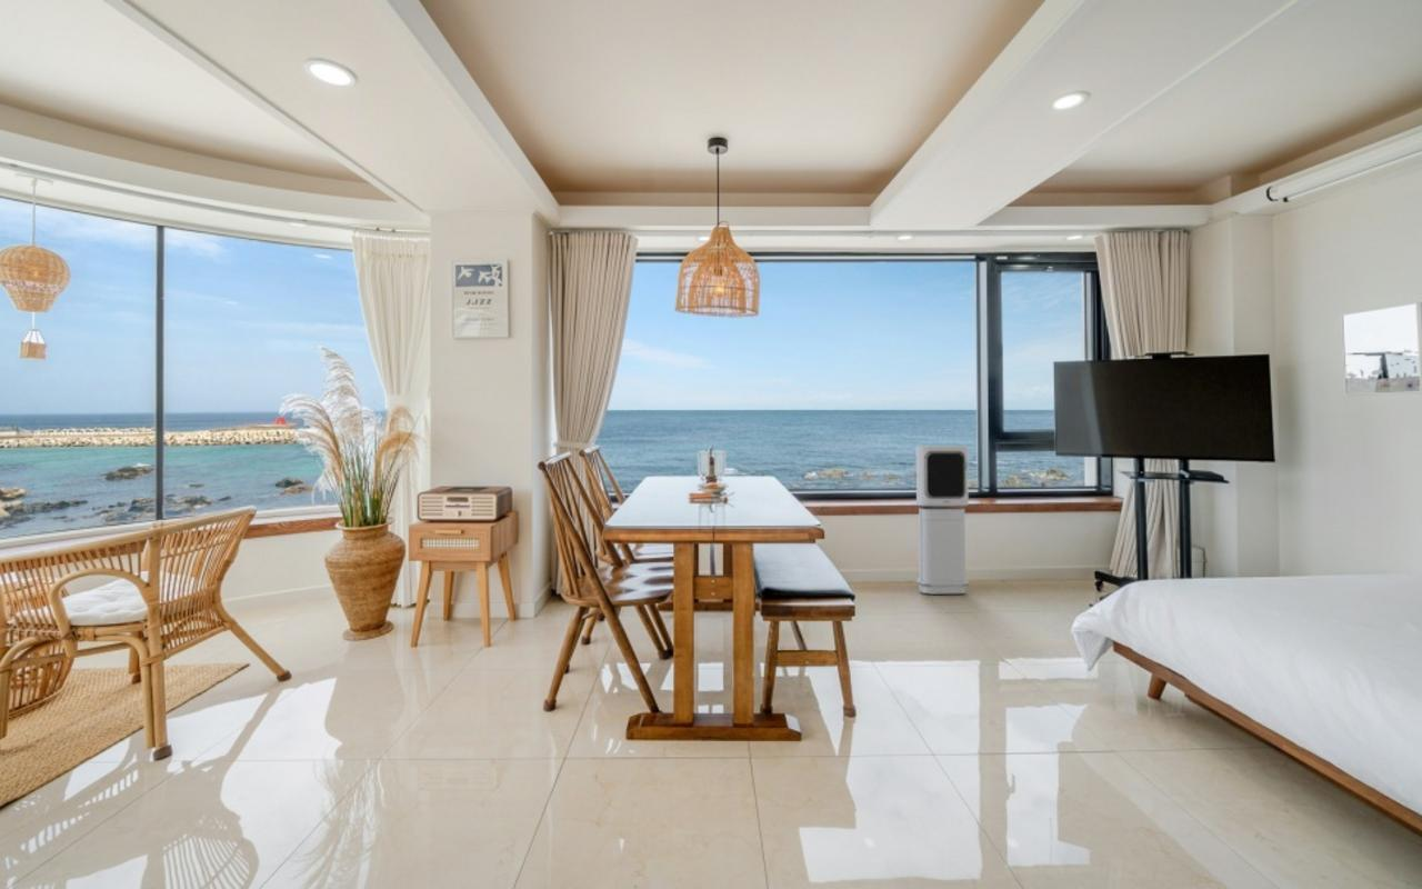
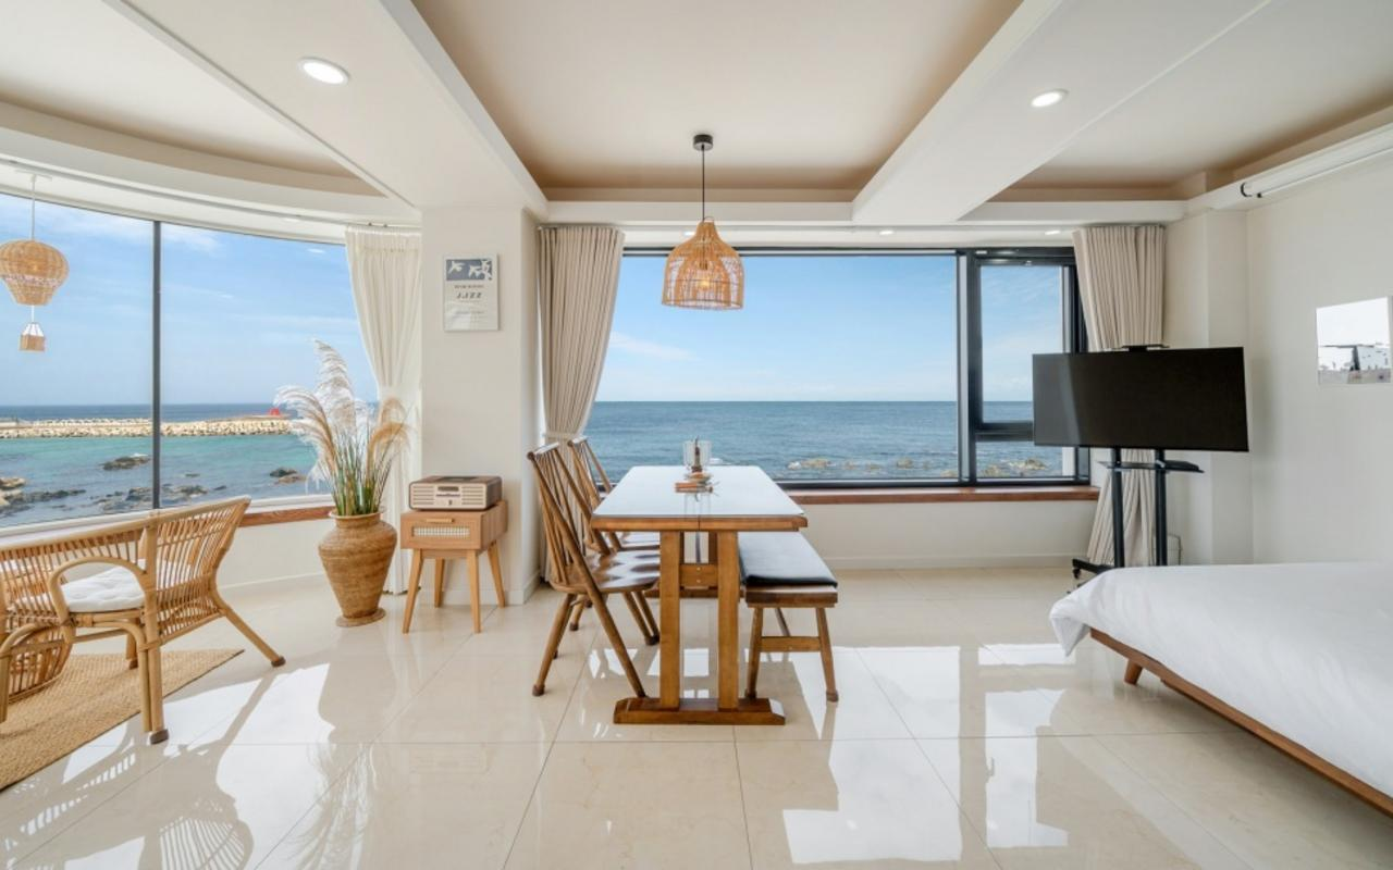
- air purifier [915,444,971,596]
